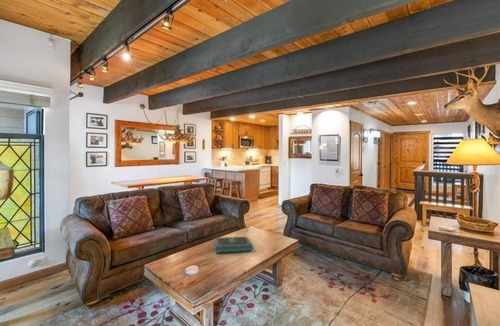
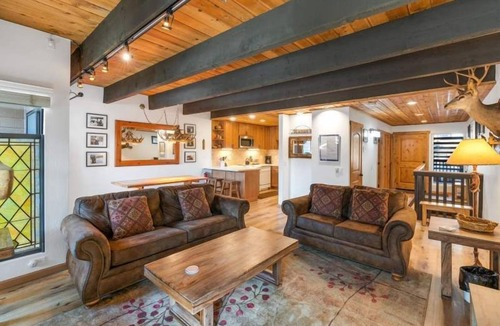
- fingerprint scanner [213,236,254,254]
